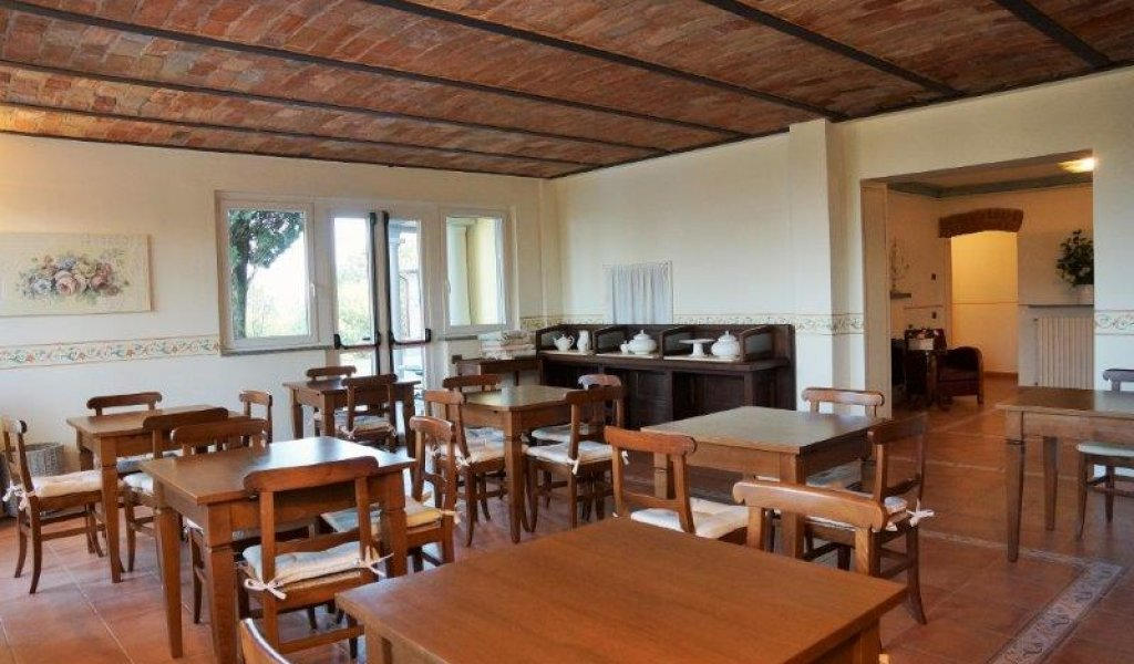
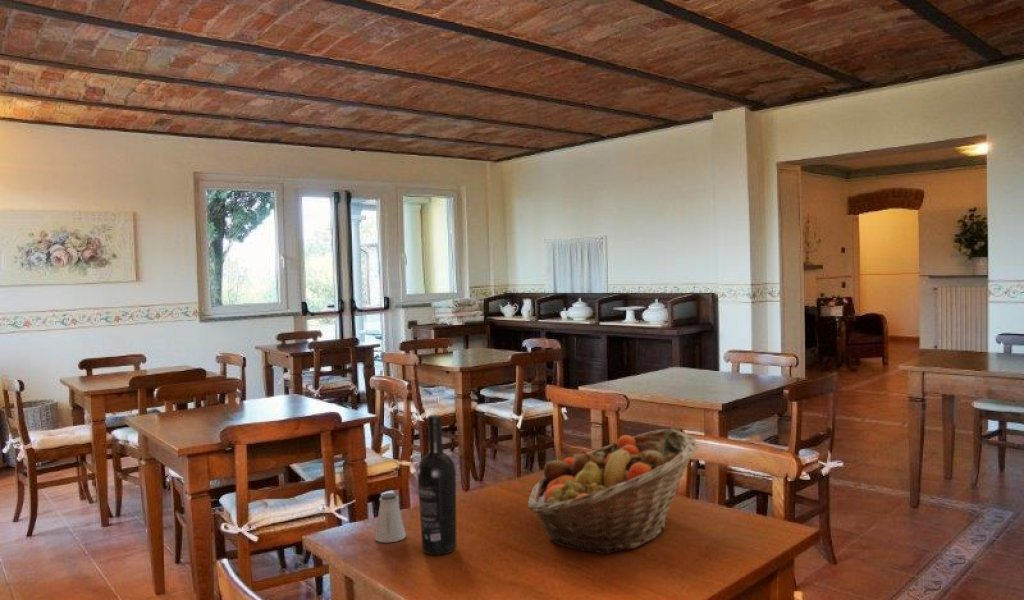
+ saltshaker [374,492,407,543]
+ fruit basket [527,428,700,555]
+ wine bottle [416,414,457,556]
